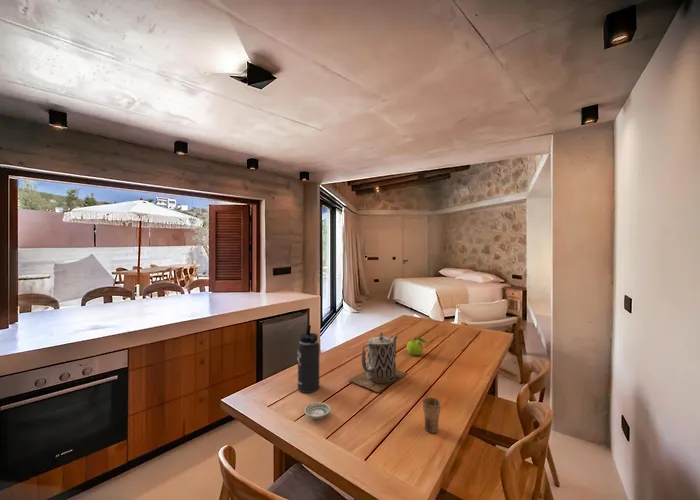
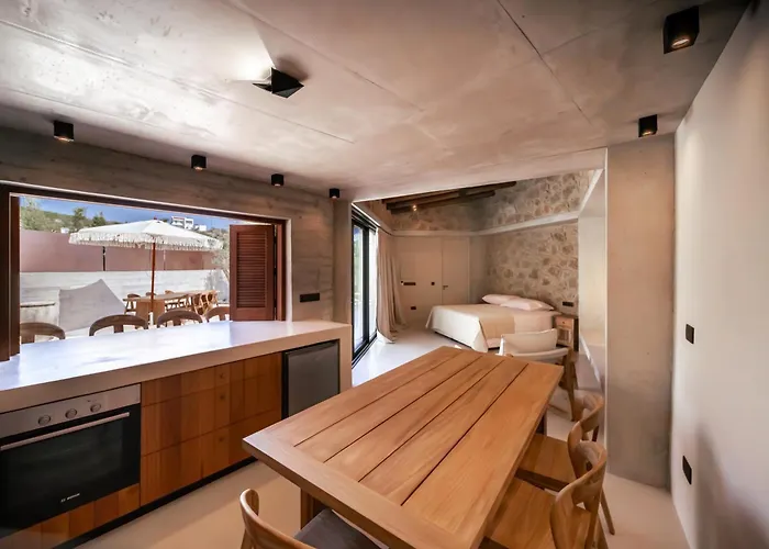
- teapot [348,331,408,393]
- saucer [303,402,331,420]
- cup [422,396,442,434]
- fruit [406,336,429,356]
- thermos bottle [297,324,321,394]
